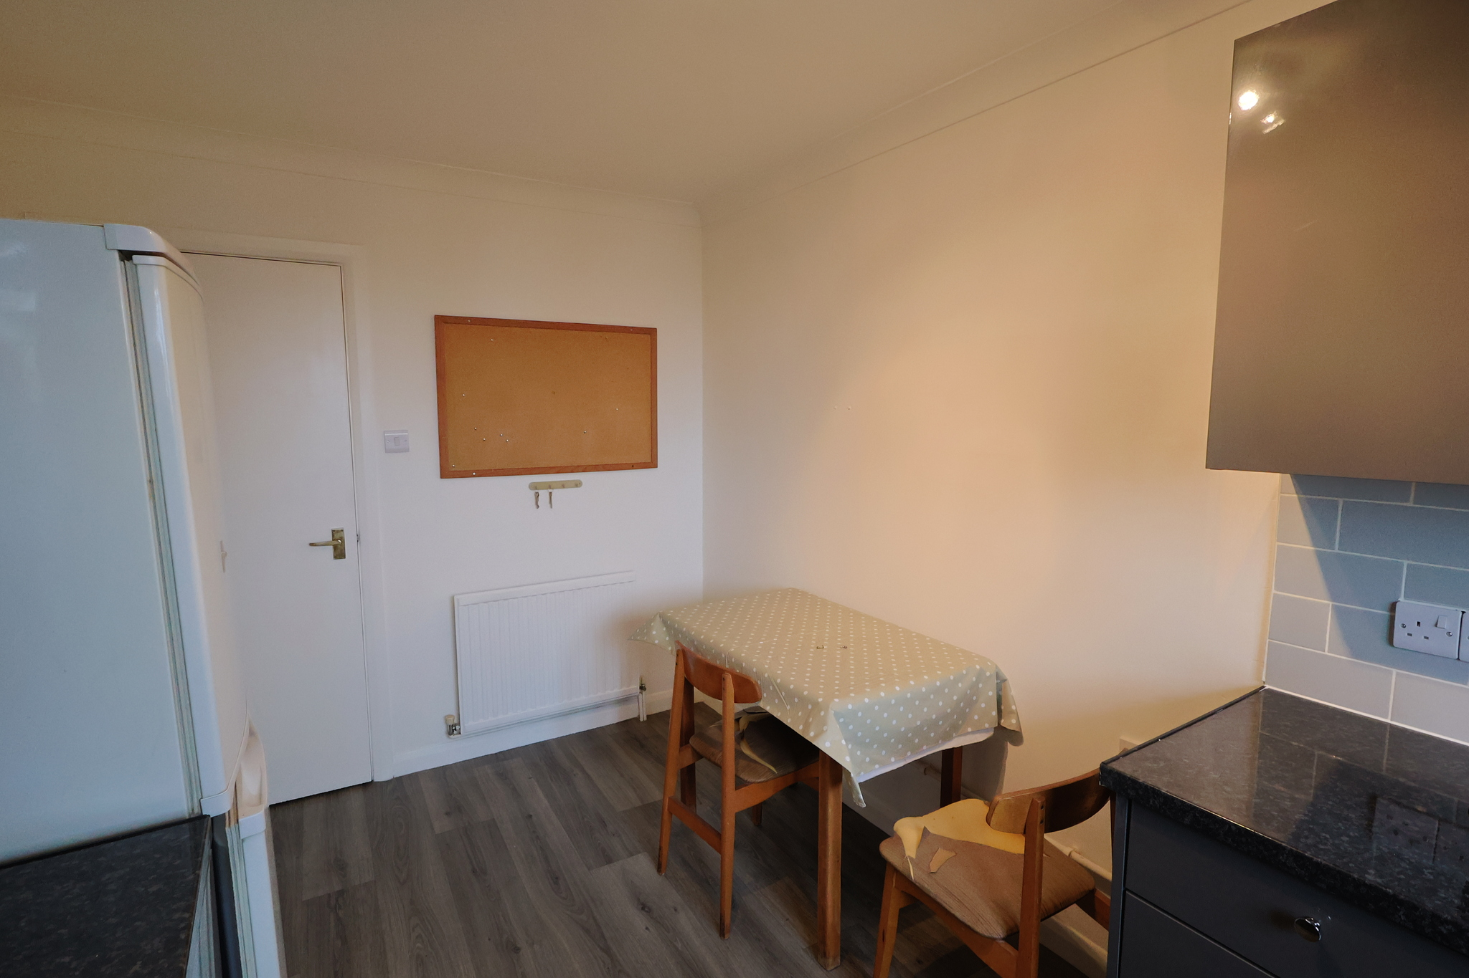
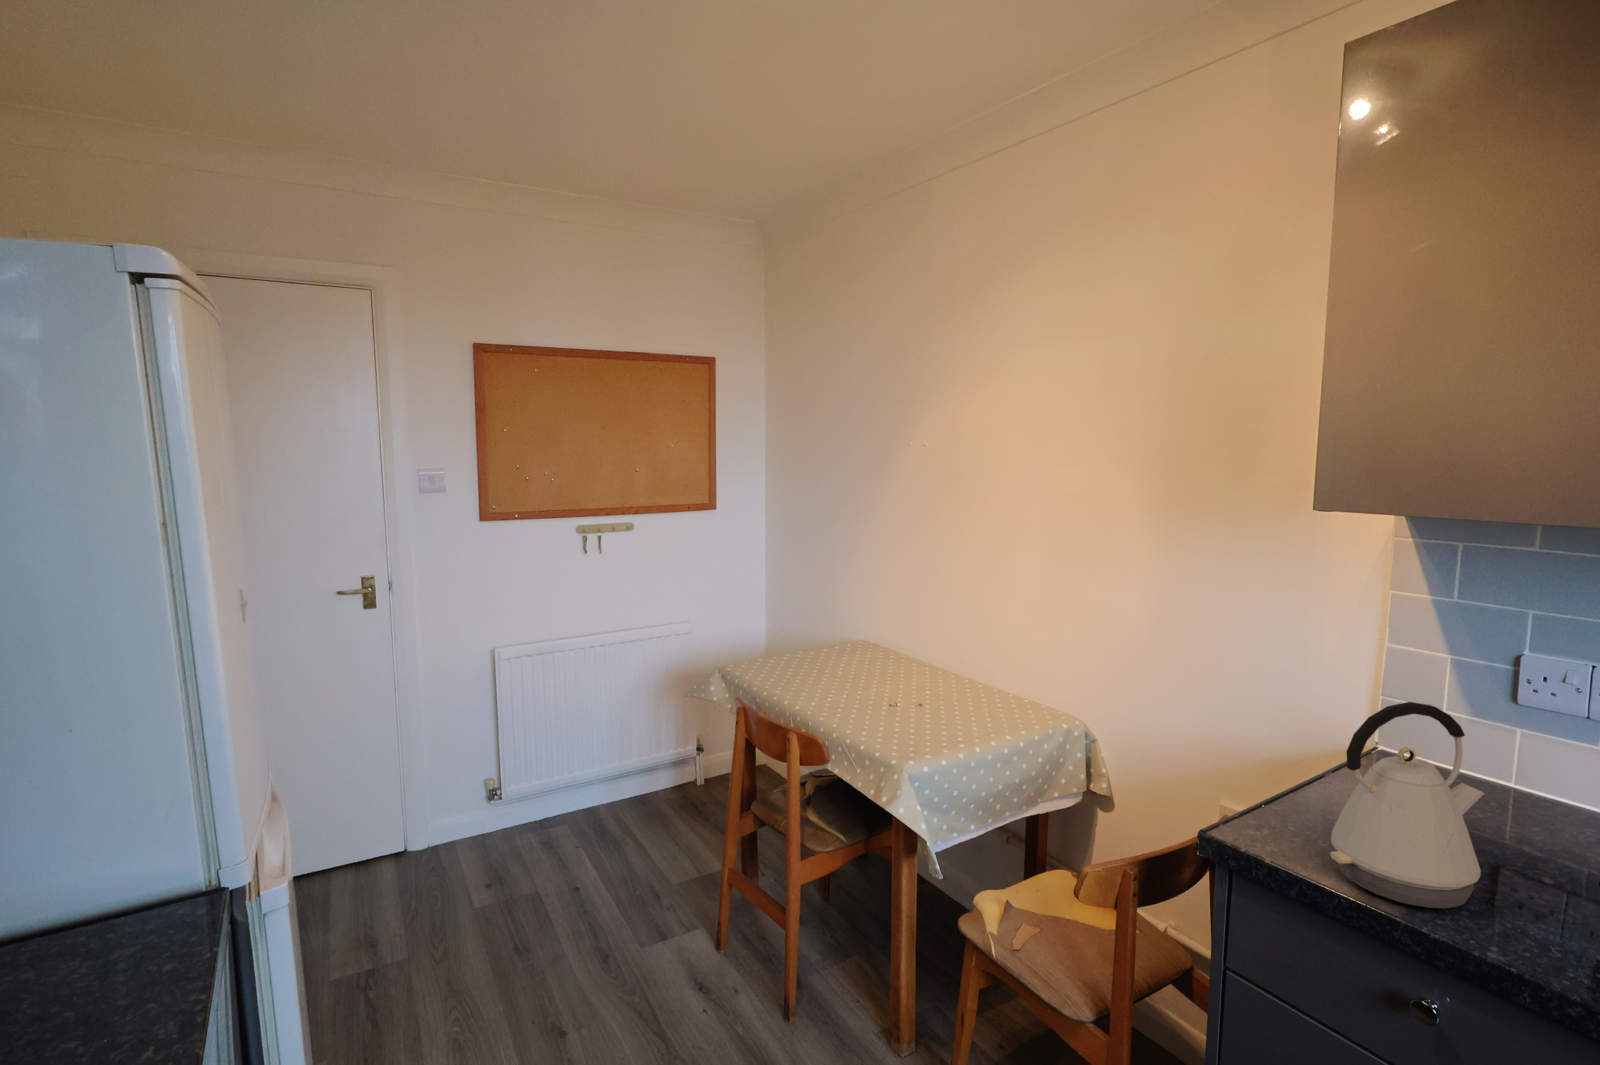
+ kettle [1330,701,1485,909]
